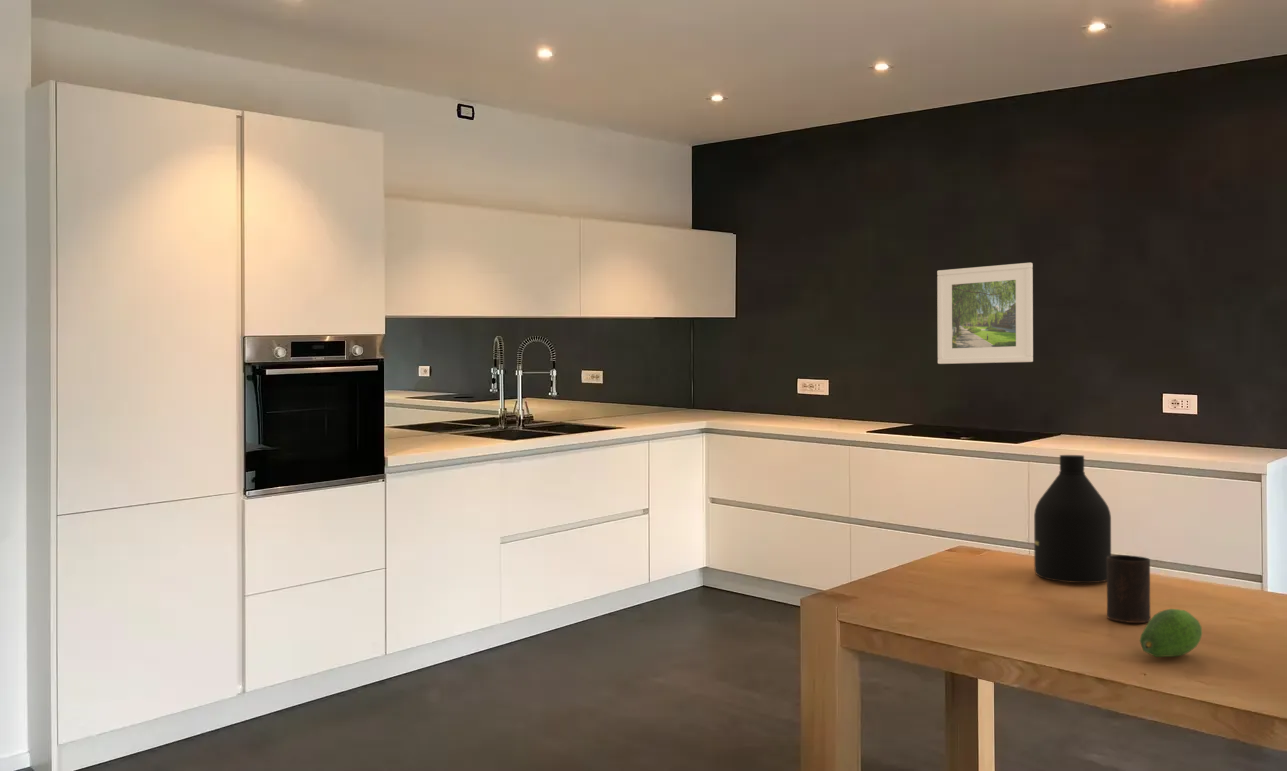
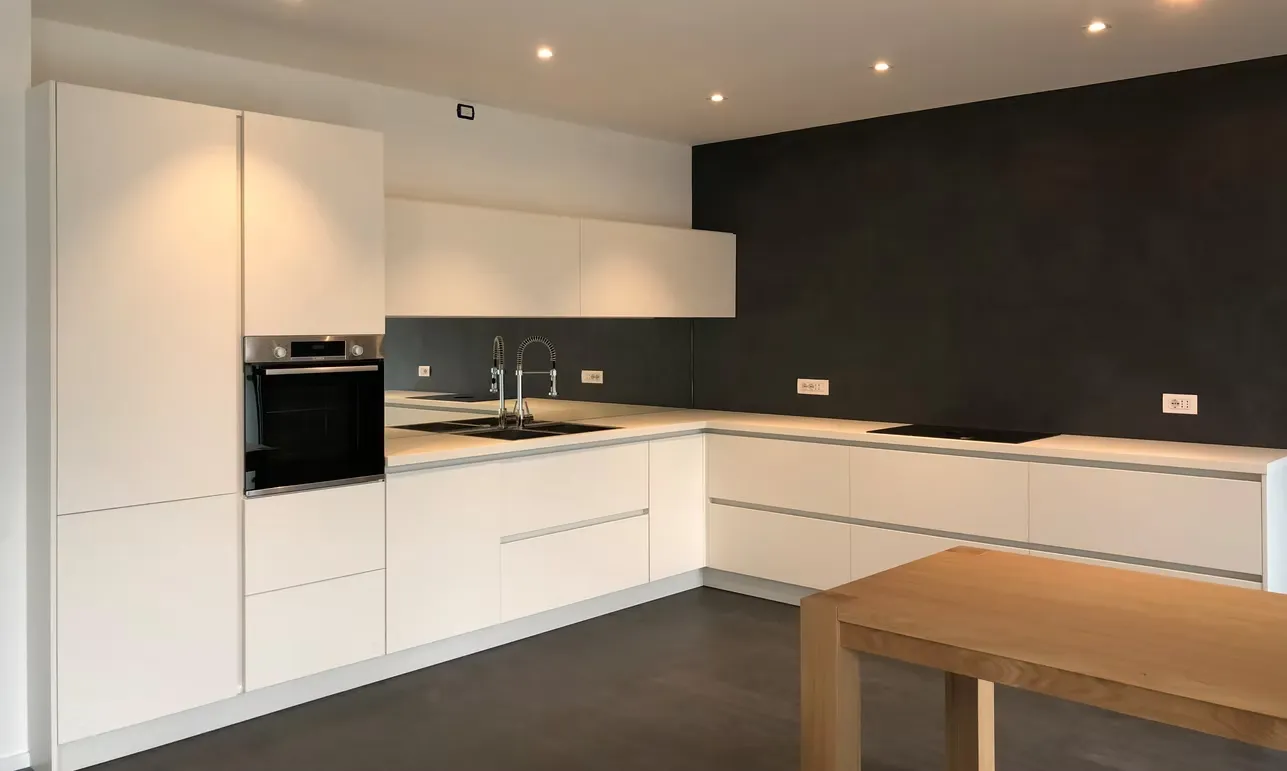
- bottle [1033,454,1112,584]
- fruit [1139,608,1203,658]
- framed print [936,262,1034,365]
- cup [1106,554,1151,624]
